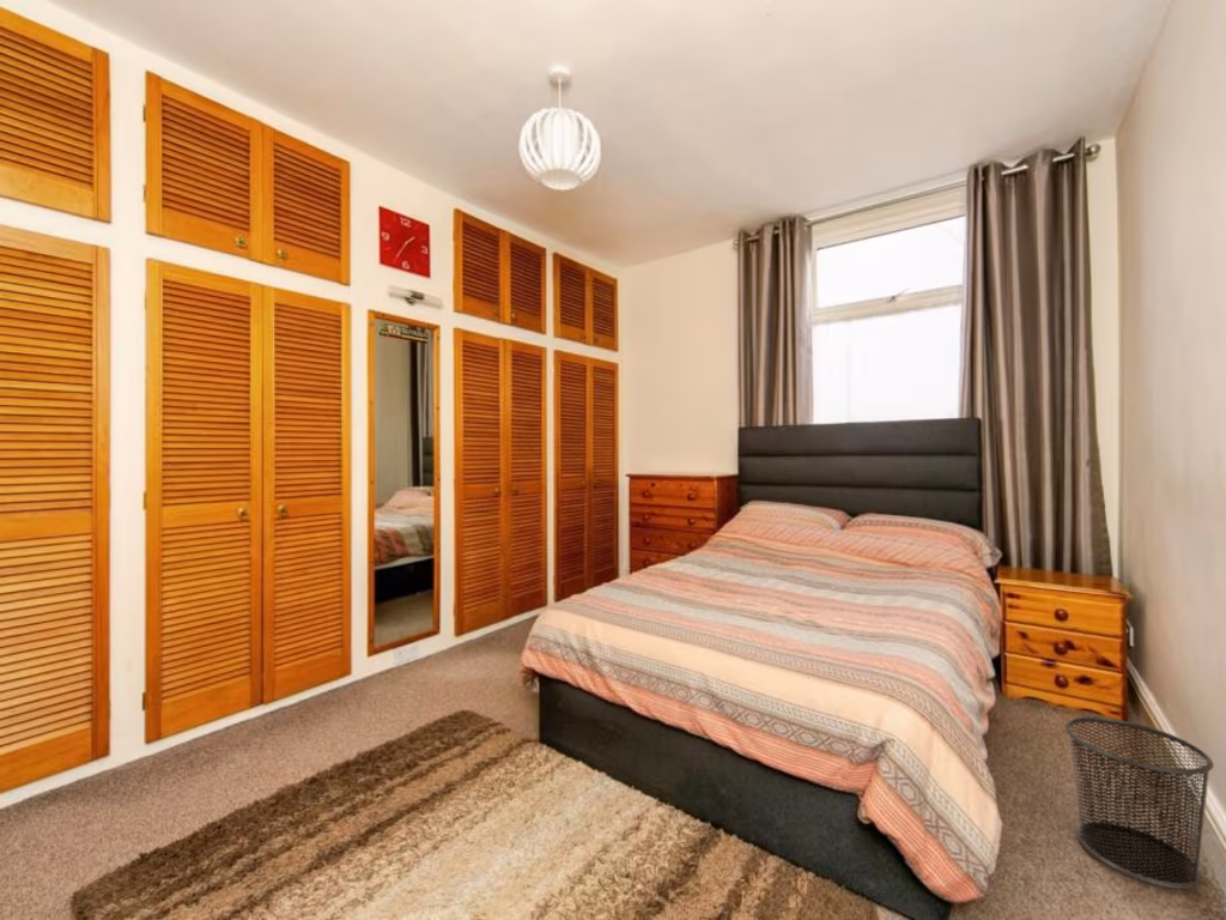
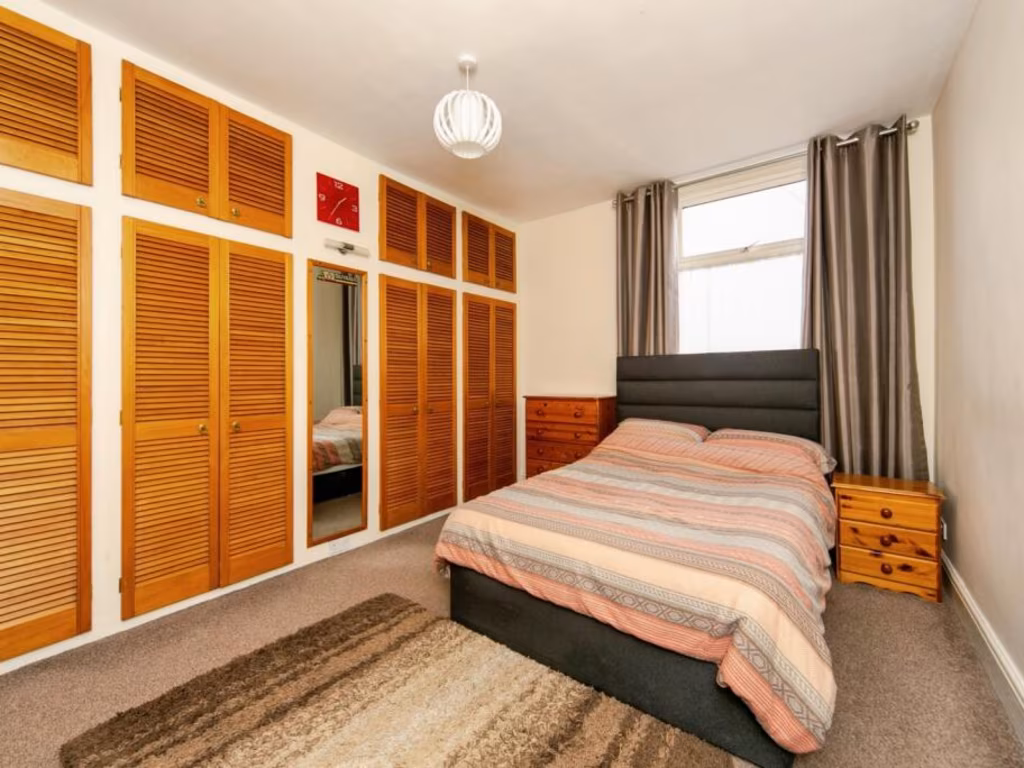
- waste bin [1064,716,1215,890]
